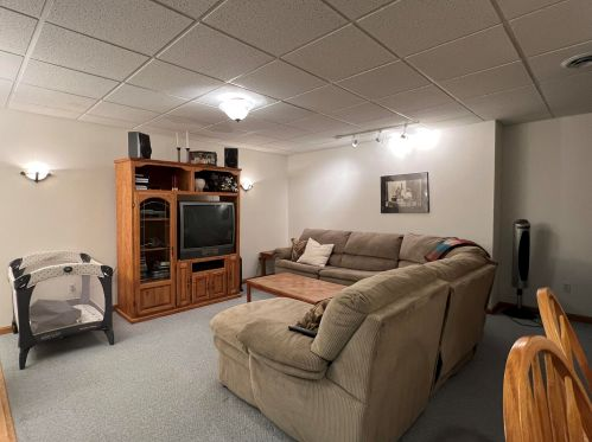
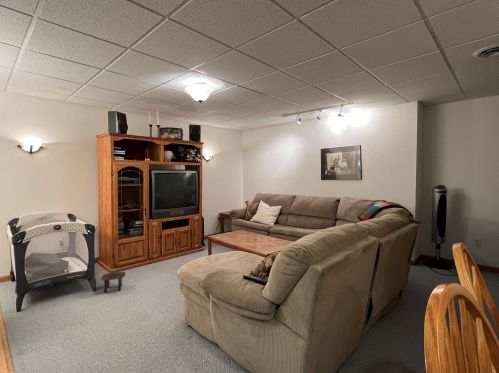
+ side table [100,271,127,293]
